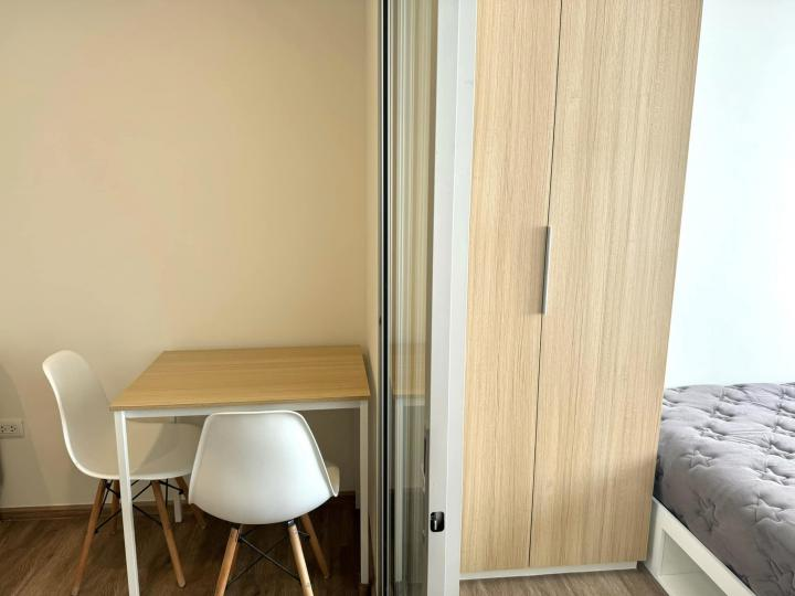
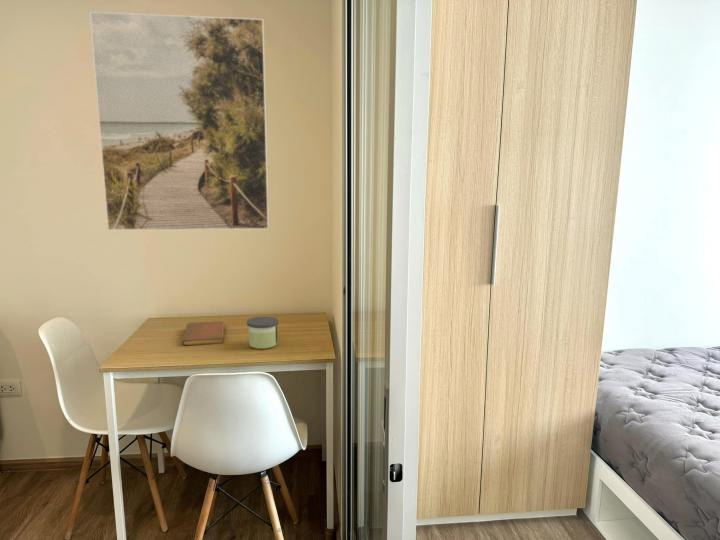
+ candle [246,316,280,350]
+ notebook [181,321,225,347]
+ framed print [88,11,270,231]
